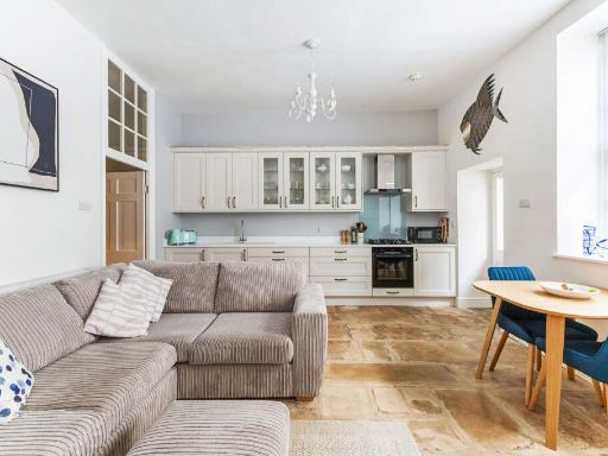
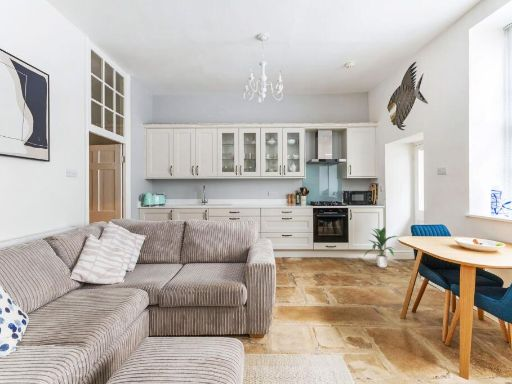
+ indoor plant [363,226,401,268]
